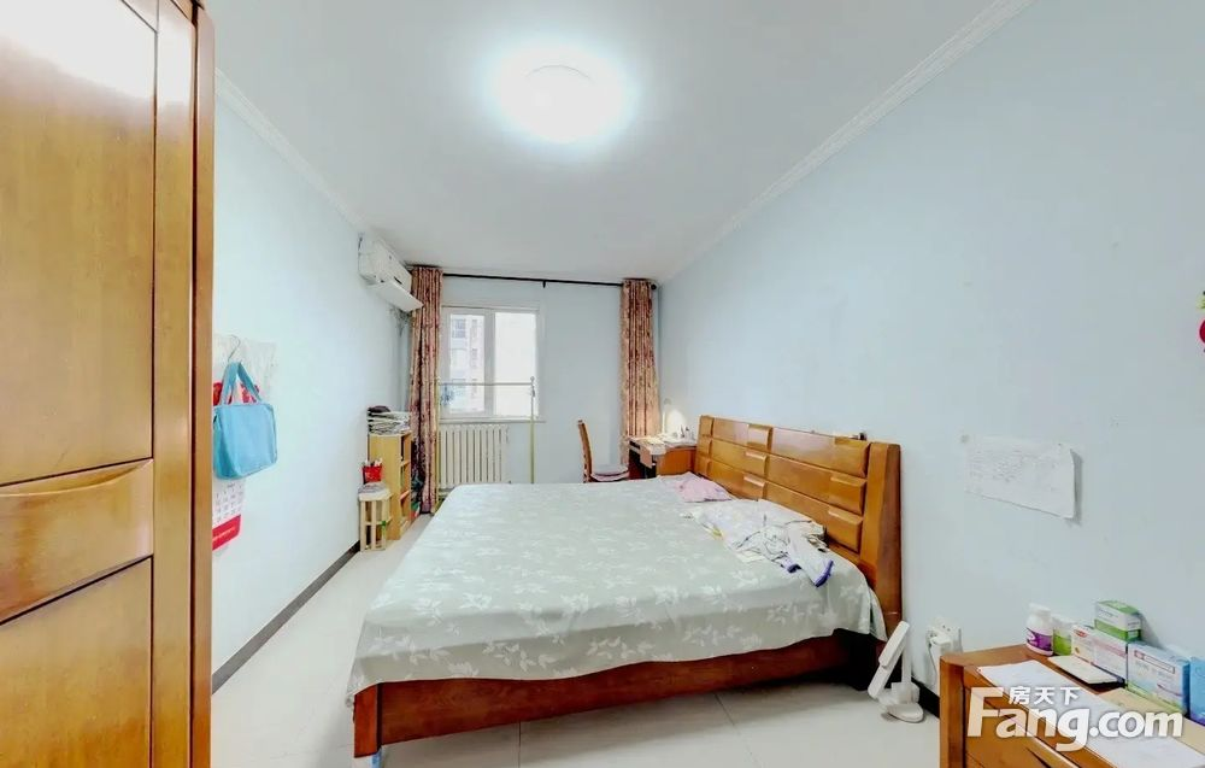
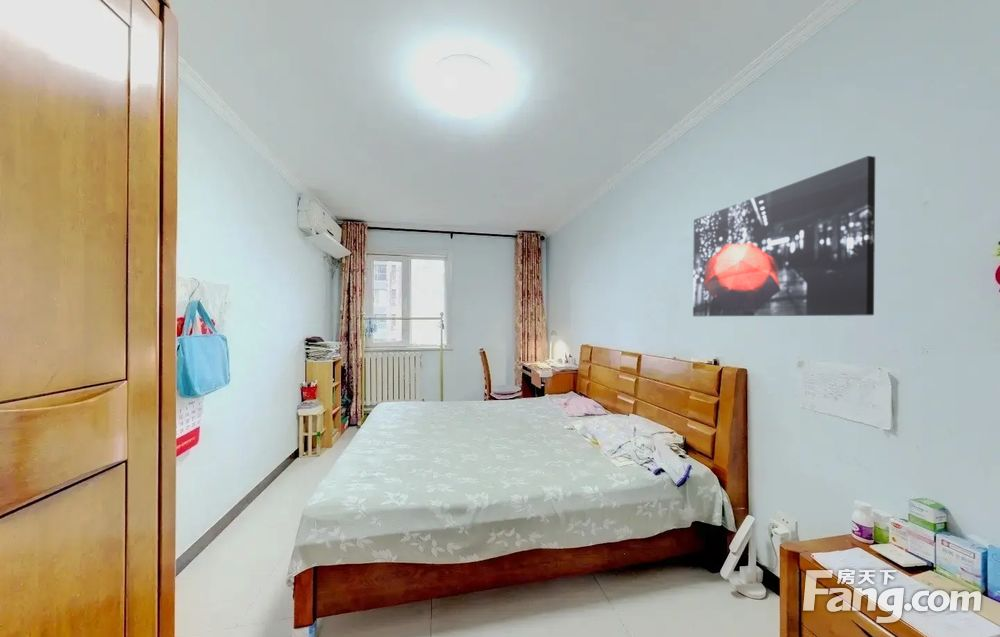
+ wall art [692,155,876,317]
